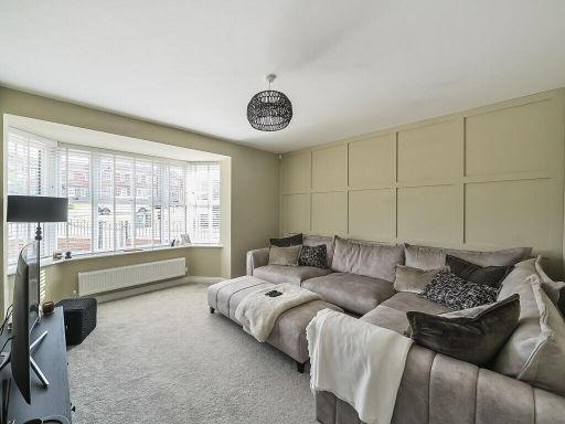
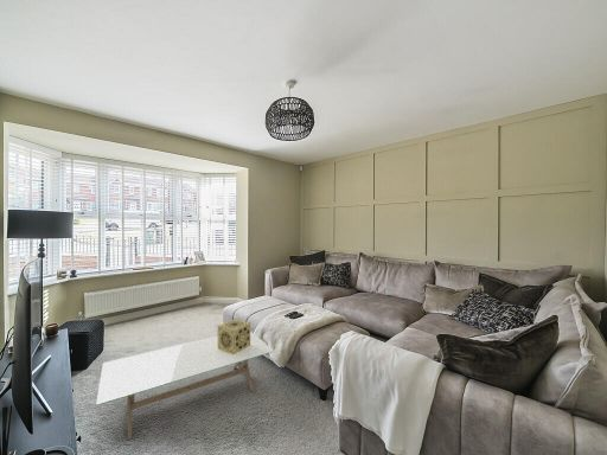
+ coffee table [95,331,275,440]
+ decorative box [217,318,251,354]
